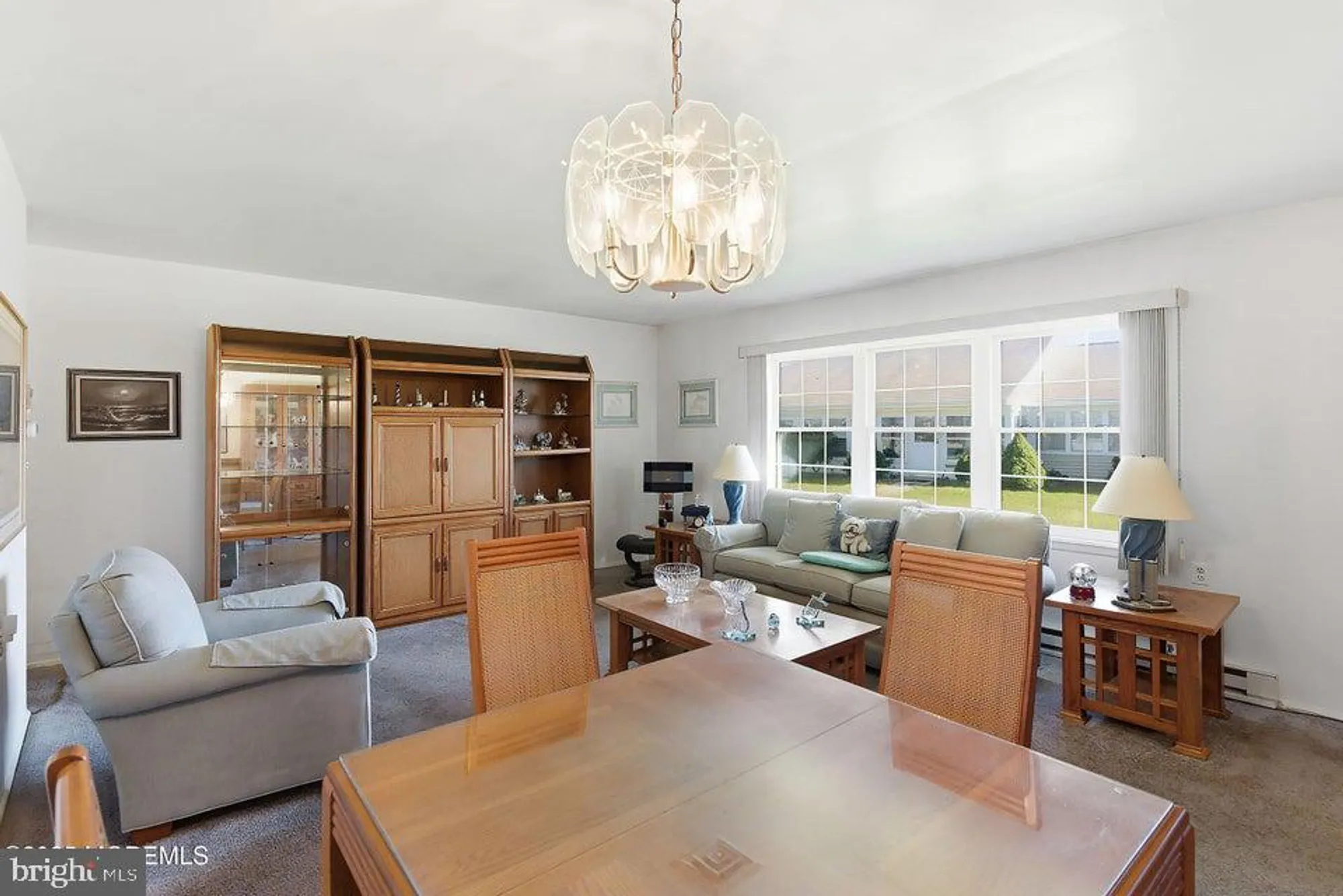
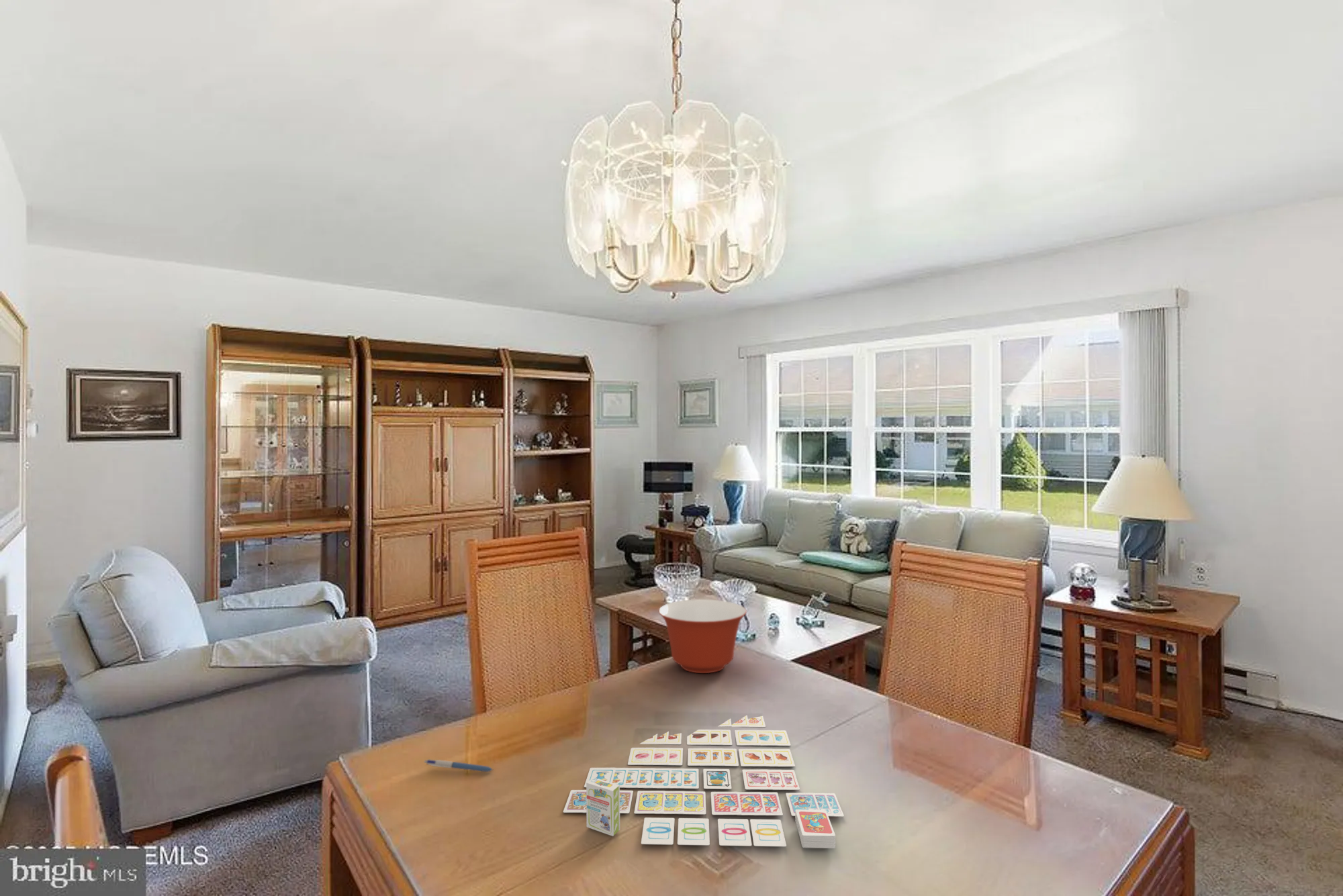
+ mixing bowl [658,599,747,674]
+ board game [563,715,845,849]
+ pen [424,758,494,773]
